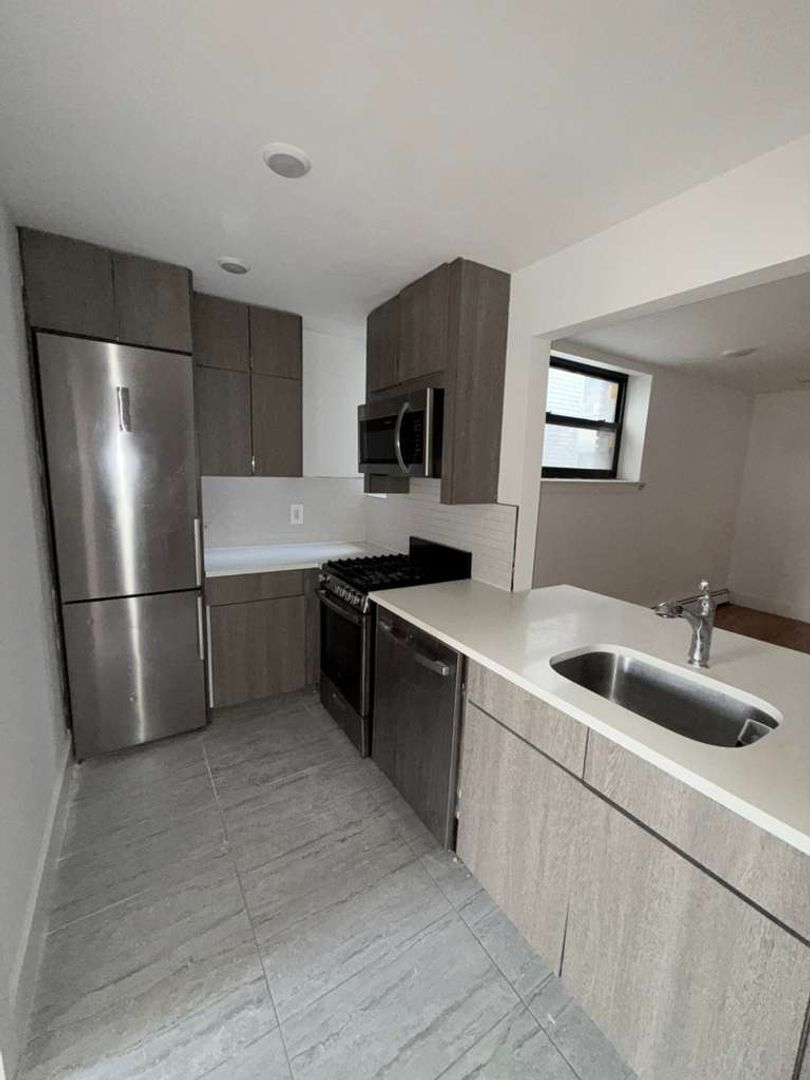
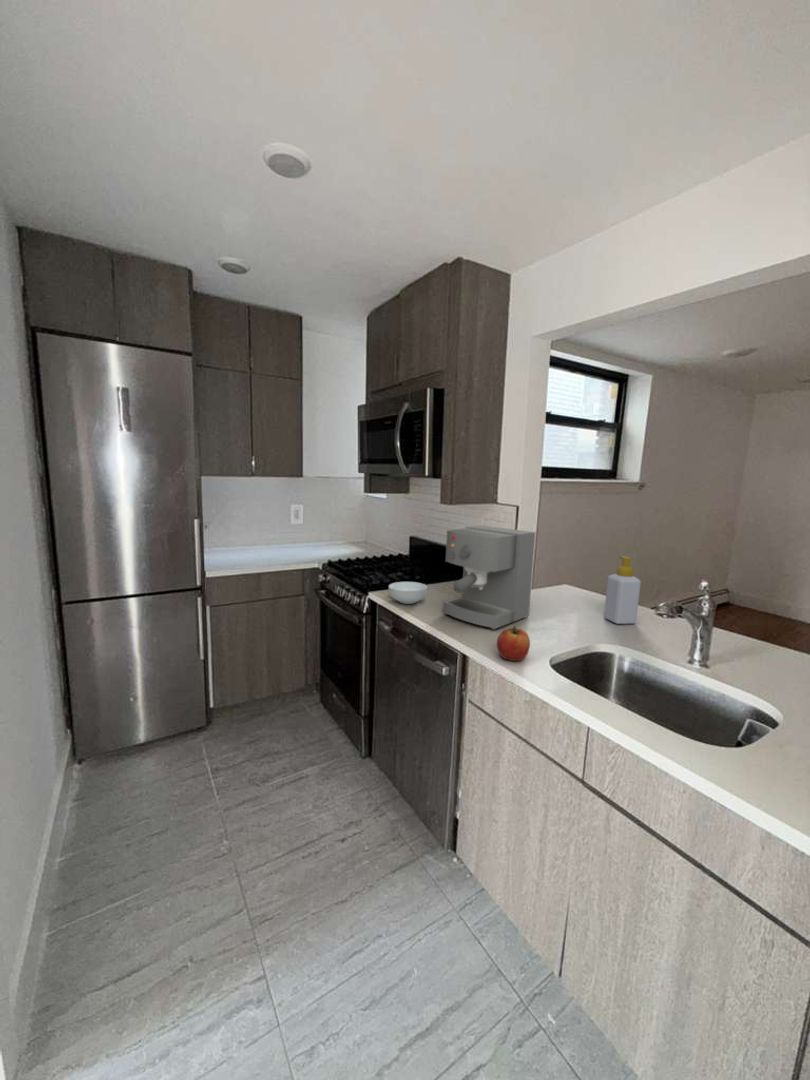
+ coffee maker [441,524,536,631]
+ apple [496,625,531,662]
+ soap bottle [603,555,642,625]
+ cereal bowl [388,581,428,605]
